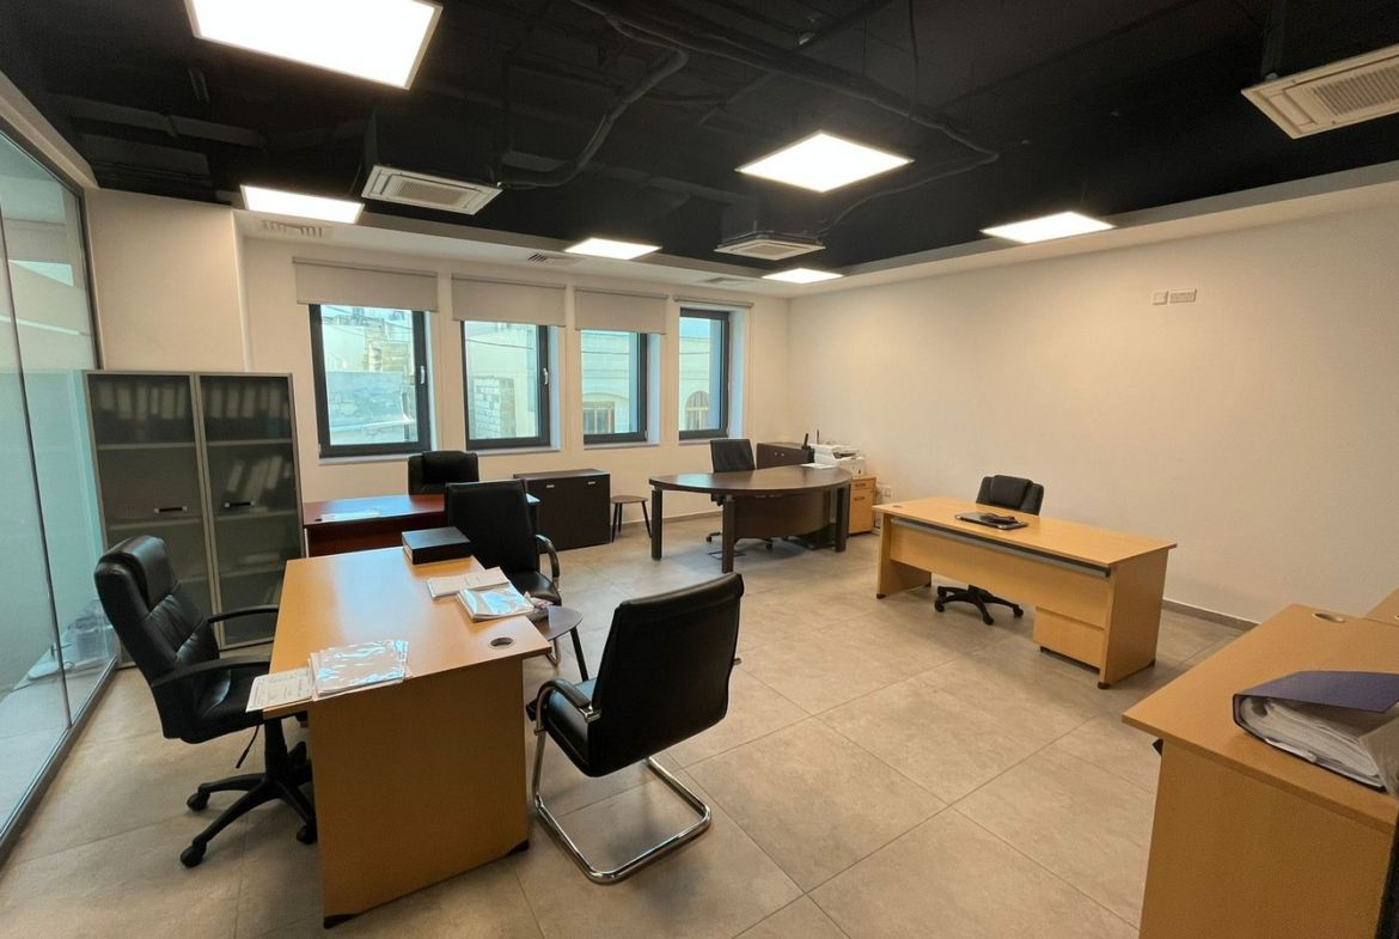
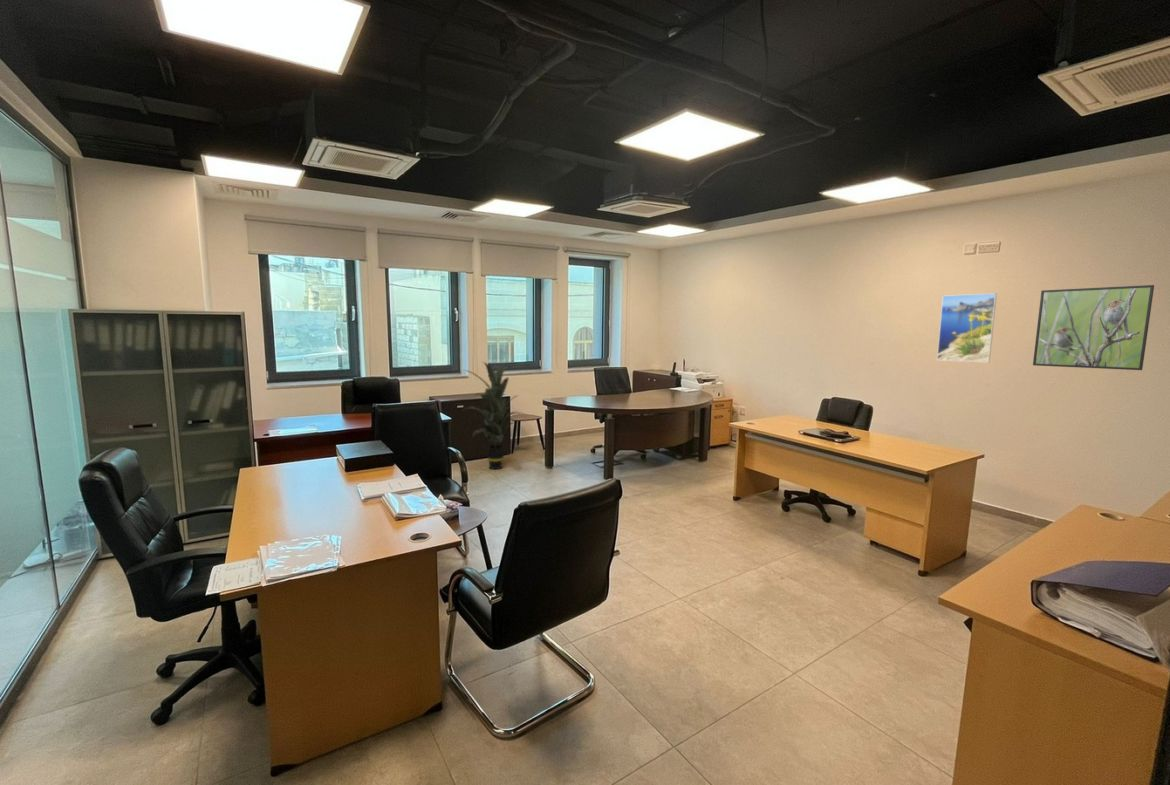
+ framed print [1032,284,1155,371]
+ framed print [936,292,998,363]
+ indoor plant [462,361,528,470]
